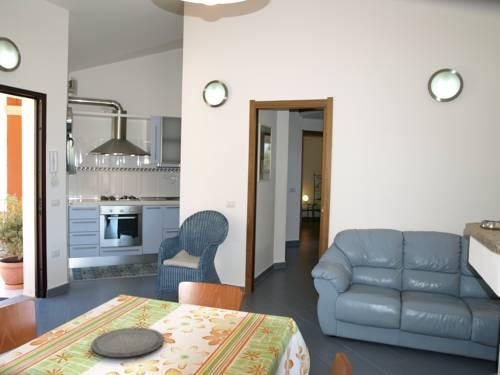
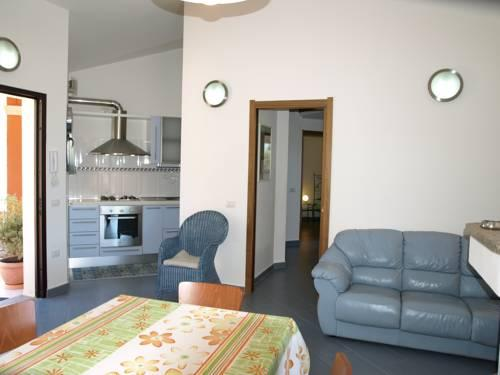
- plate [90,326,165,358]
